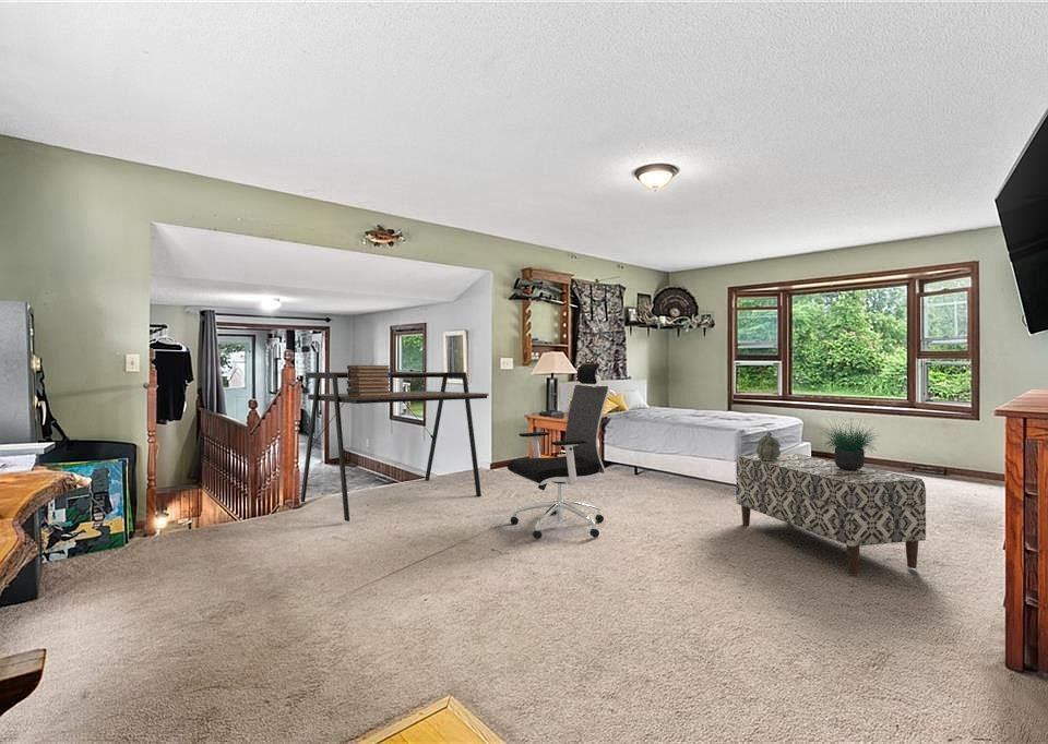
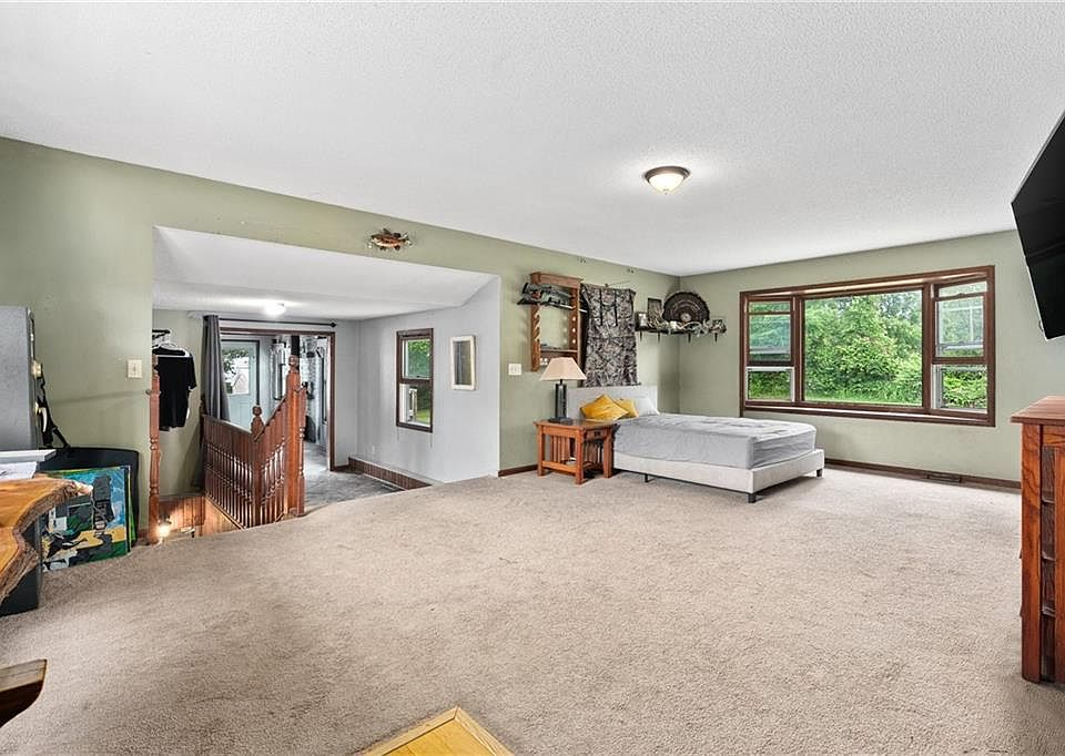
- book stack [346,364,392,396]
- potted plant [820,416,881,470]
- desk [299,371,490,523]
- decorative box [755,431,782,461]
- bench [735,453,927,575]
- office chair [507,362,618,540]
